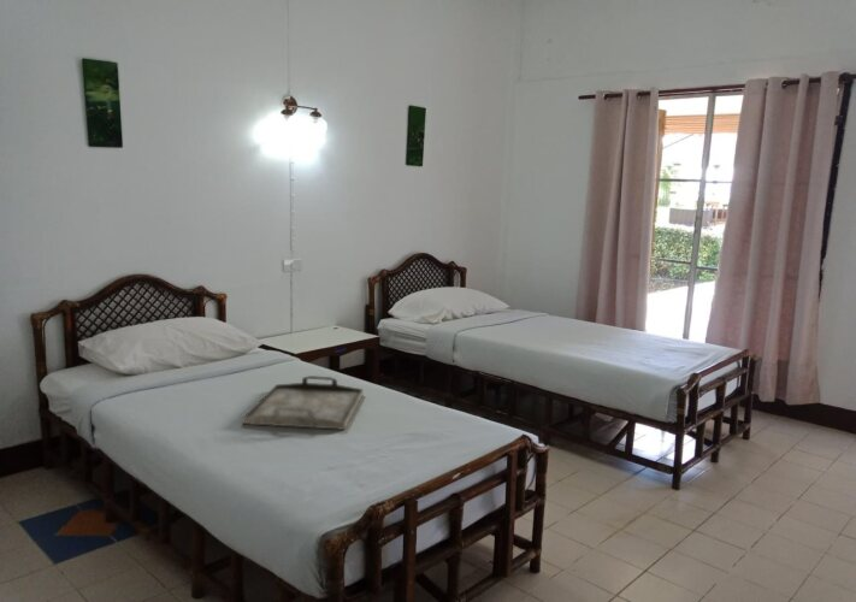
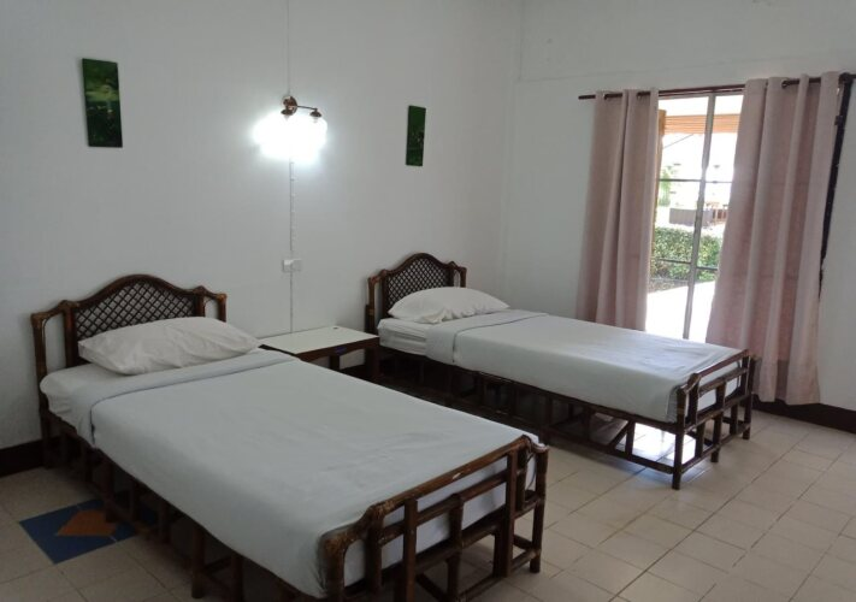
- serving tray [241,374,365,431]
